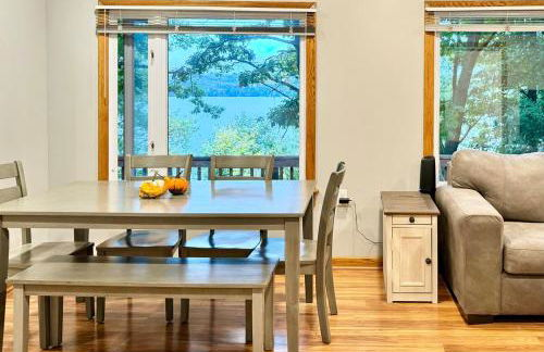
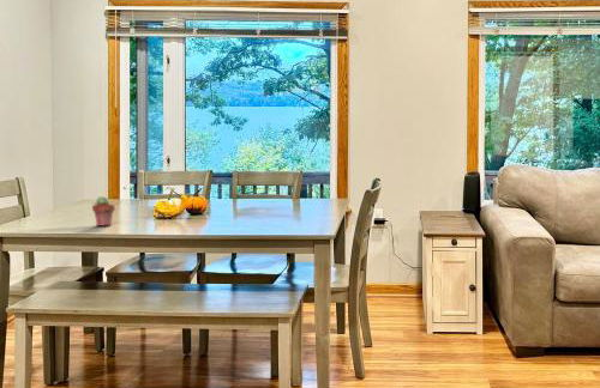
+ potted succulent [91,195,116,226]
